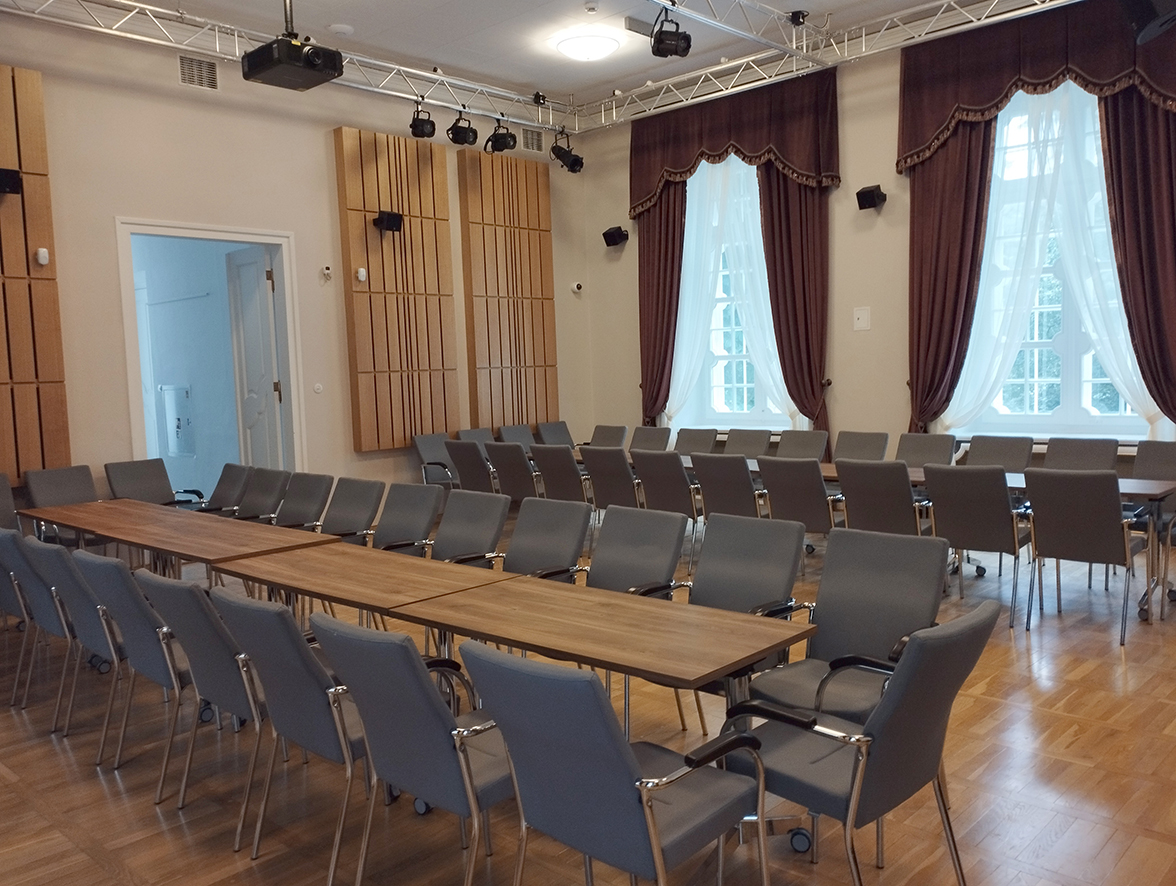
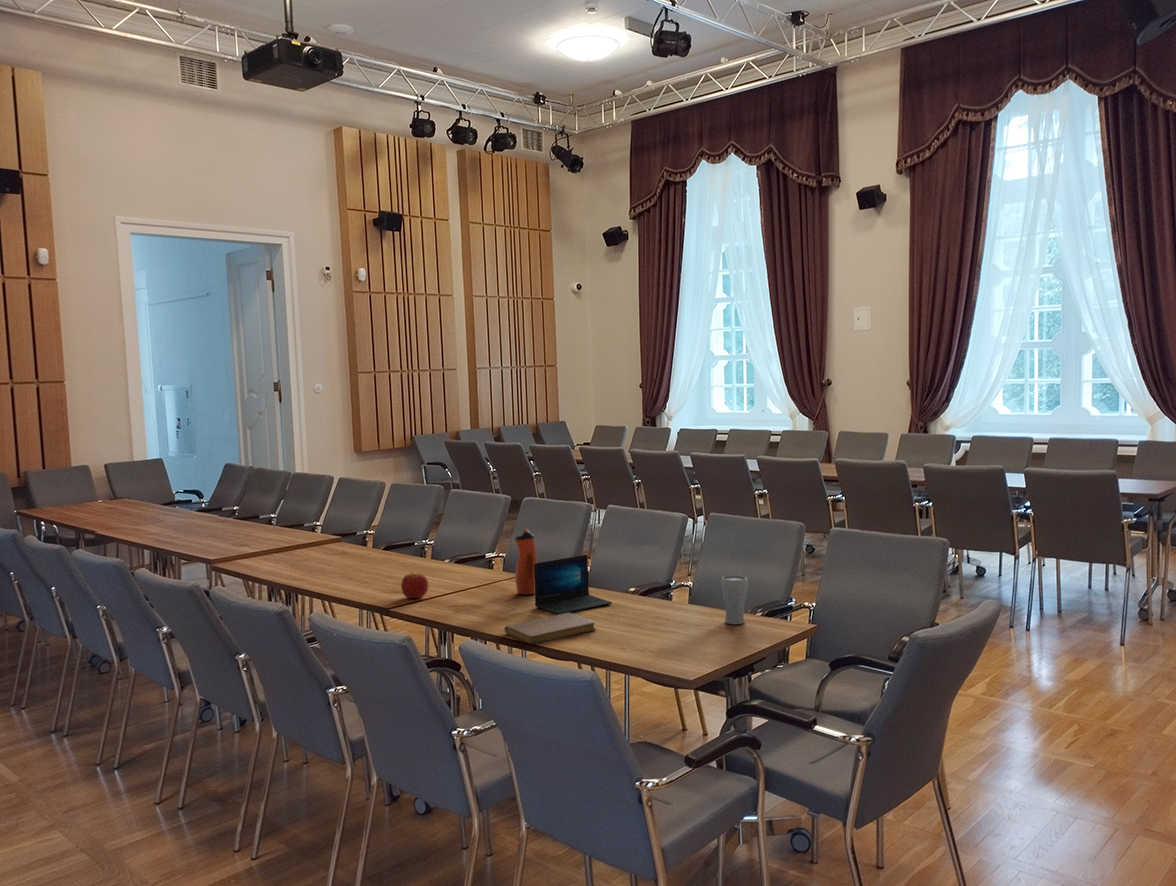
+ laptop [534,554,613,615]
+ drinking glass [720,574,749,625]
+ apple [400,571,429,599]
+ water bottle [514,528,539,596]
+ notebook [504,612,597,645]
